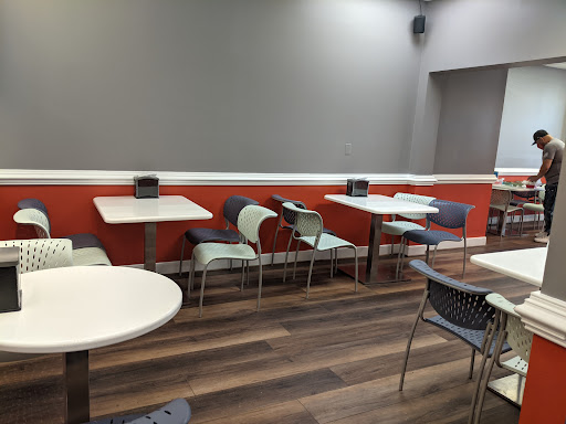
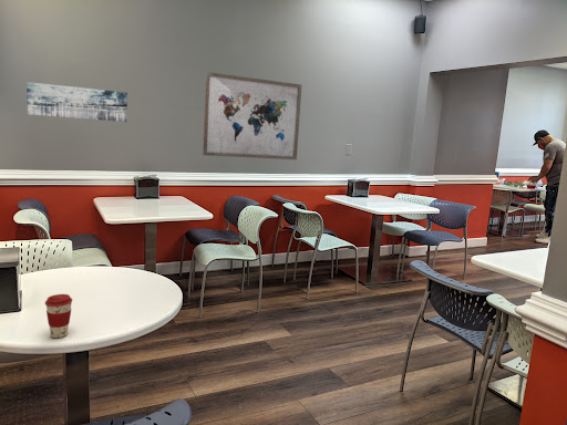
+ wall art [202,71,303,160]
+ wall art [25,81,128,123]
+ coffee cup [44,293,73,339]
